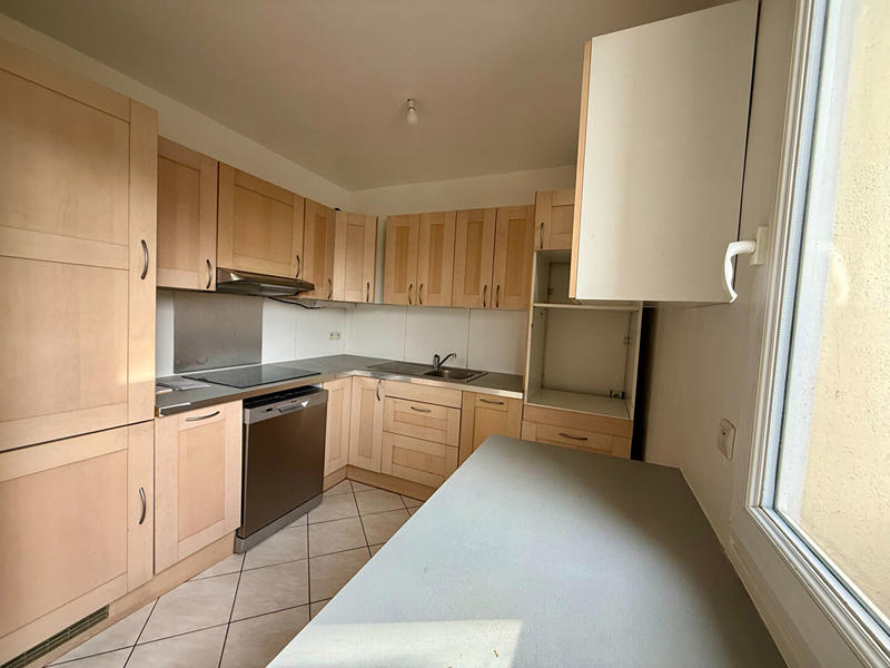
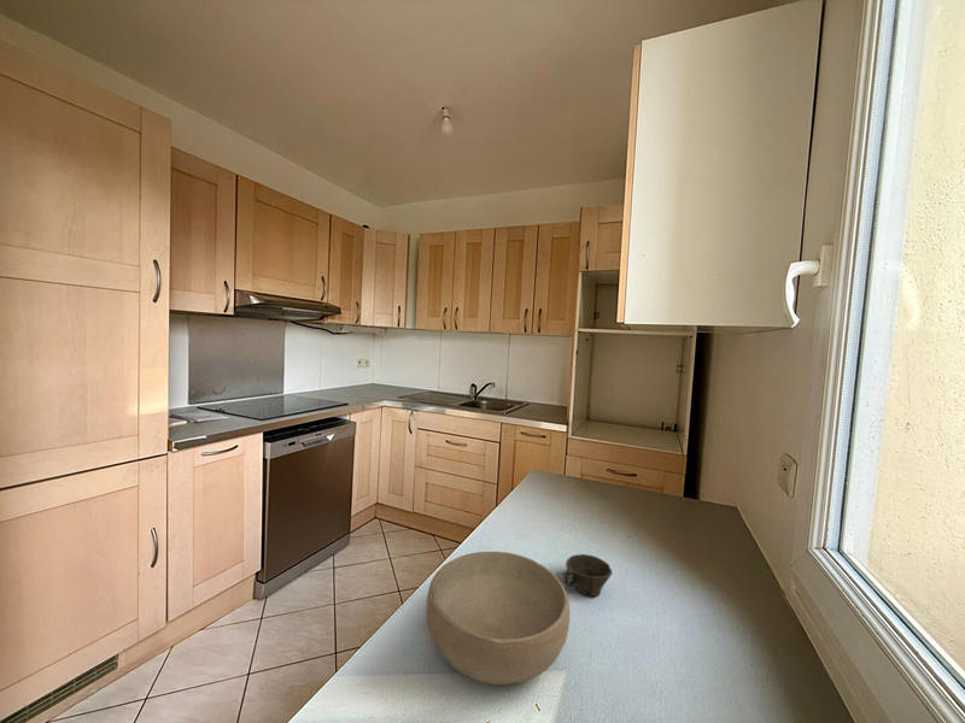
+ bowl [425,551,571,686]
+ cup [562,553,613,598]
